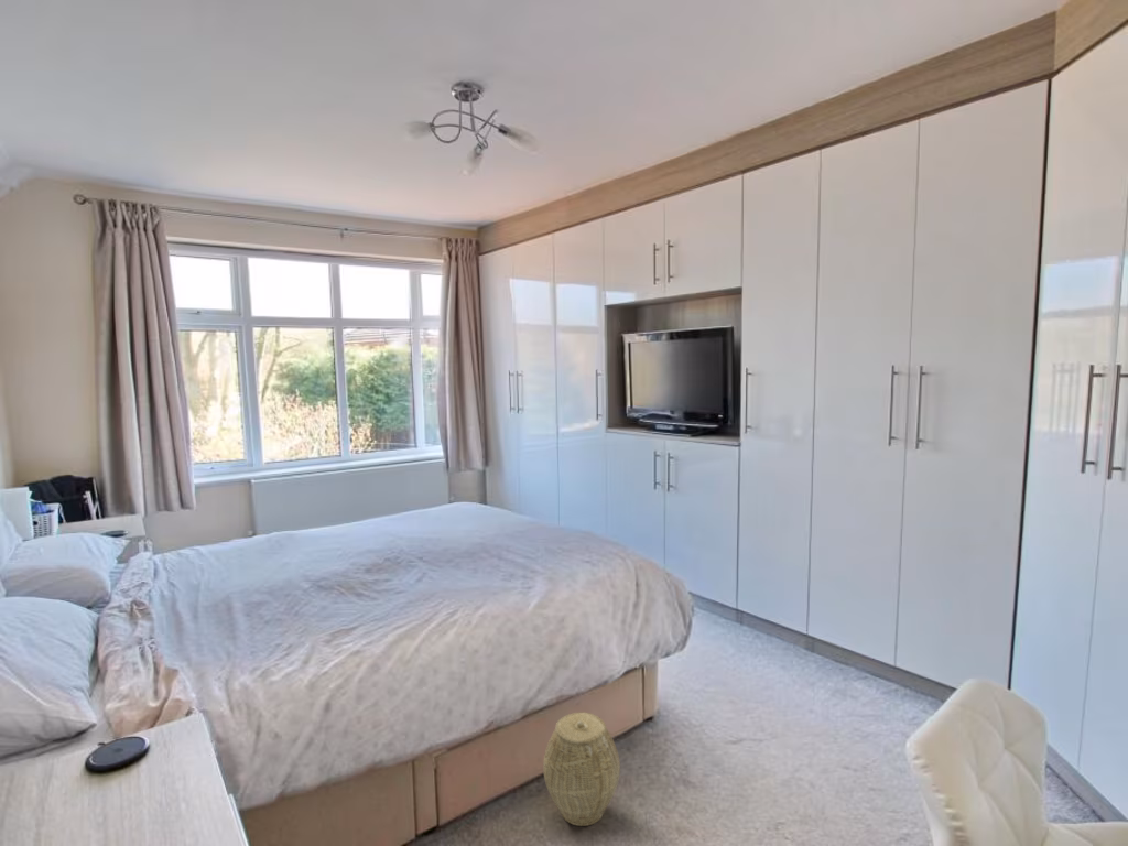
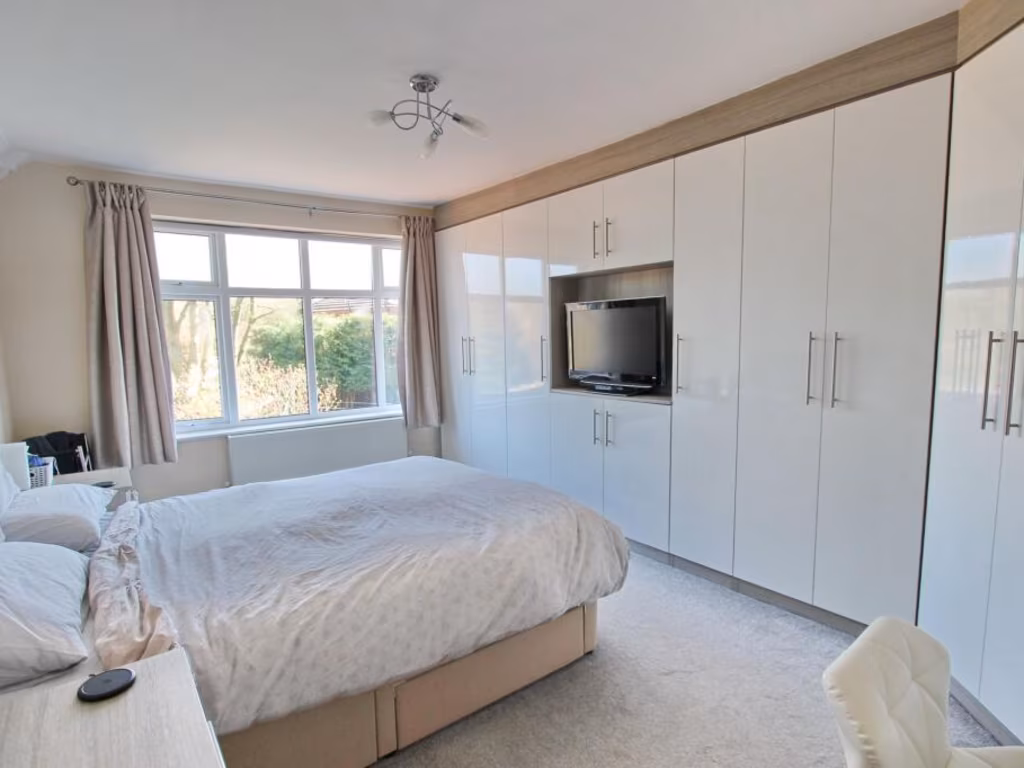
- woven basket [542,712,621,827]
